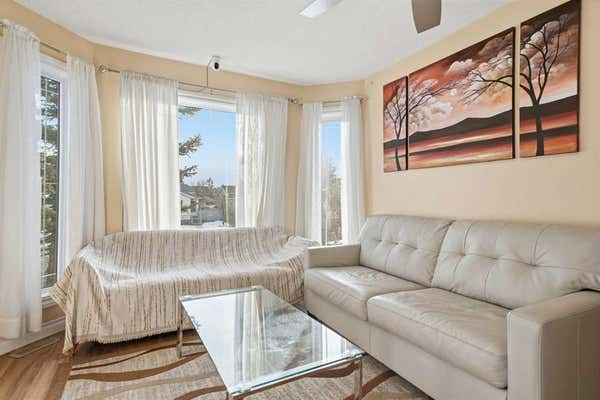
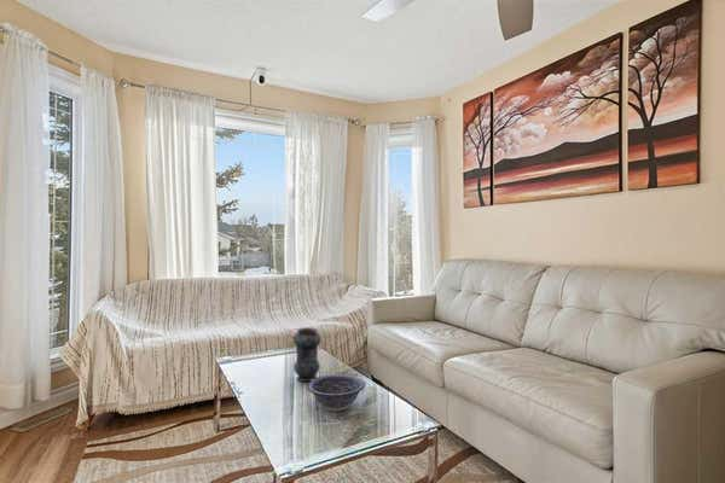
+ vase [292,326,323,383]
+ decorative bowl [306,373,366,412]
